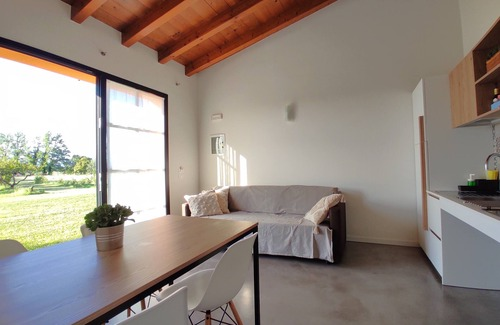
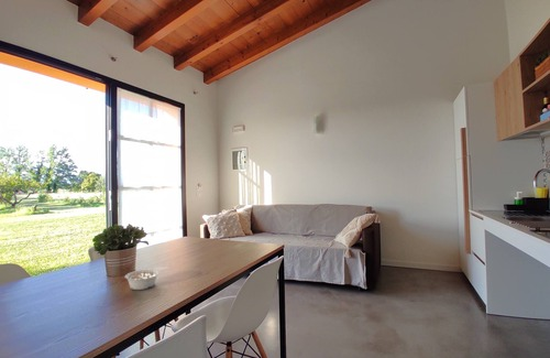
+ legume [124,269,161,291]
